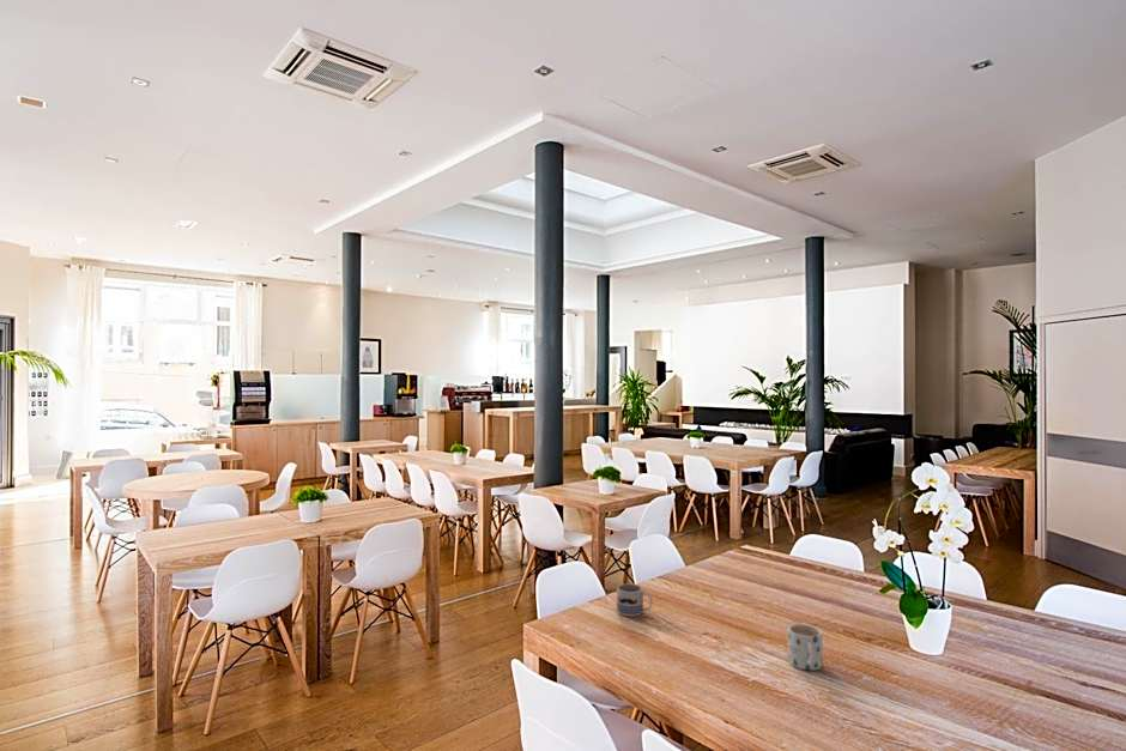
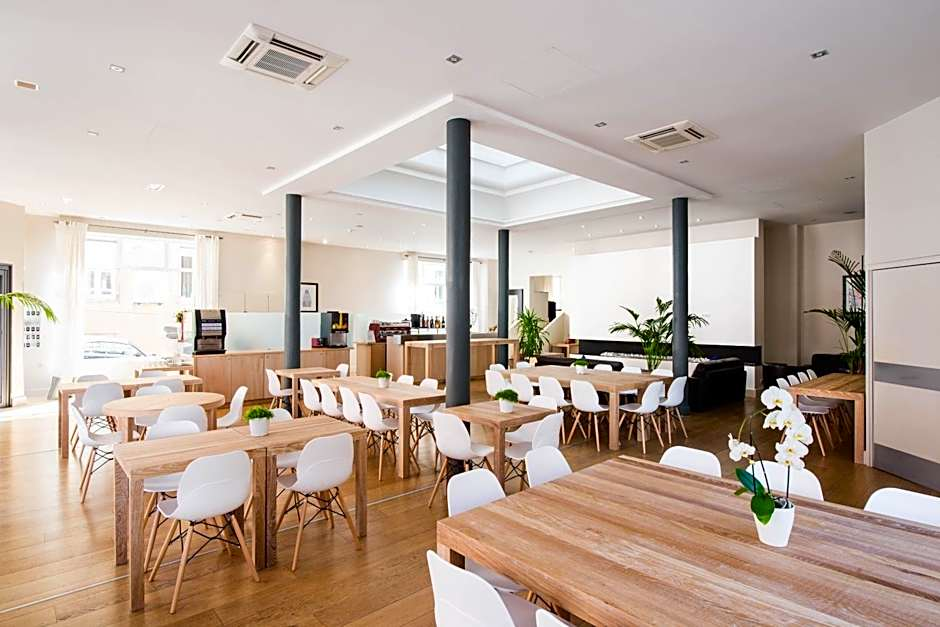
- mug [787,623,824,672]
- mug [616,583,654,618]
